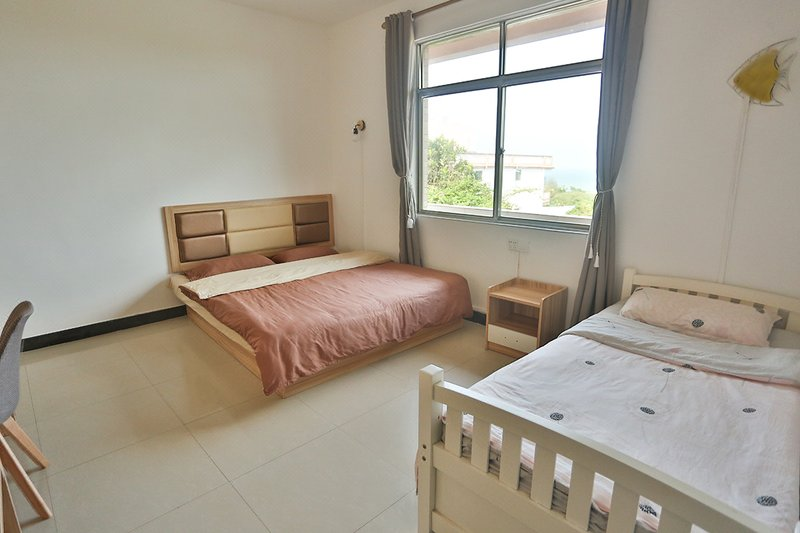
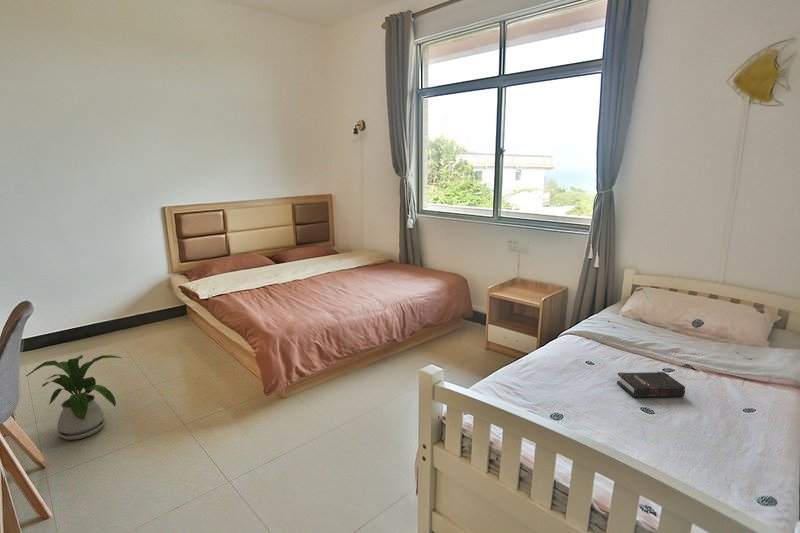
+ house plant [25,354,122,441]
+ hardback book [616,371,686,398]
